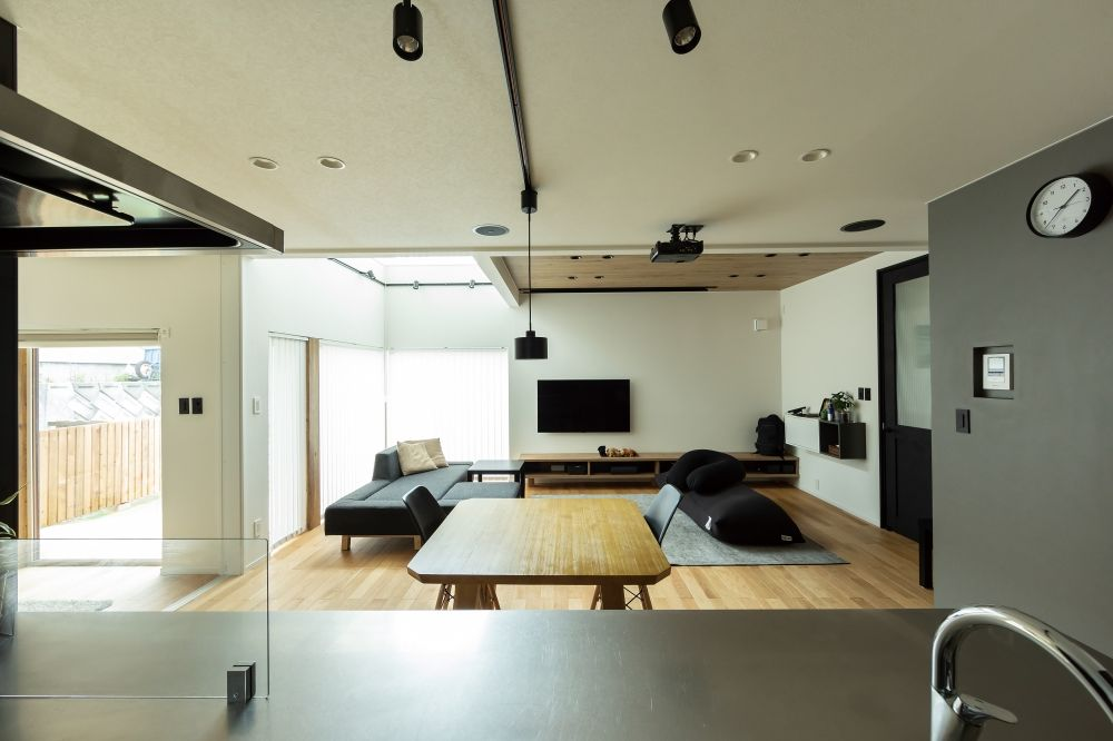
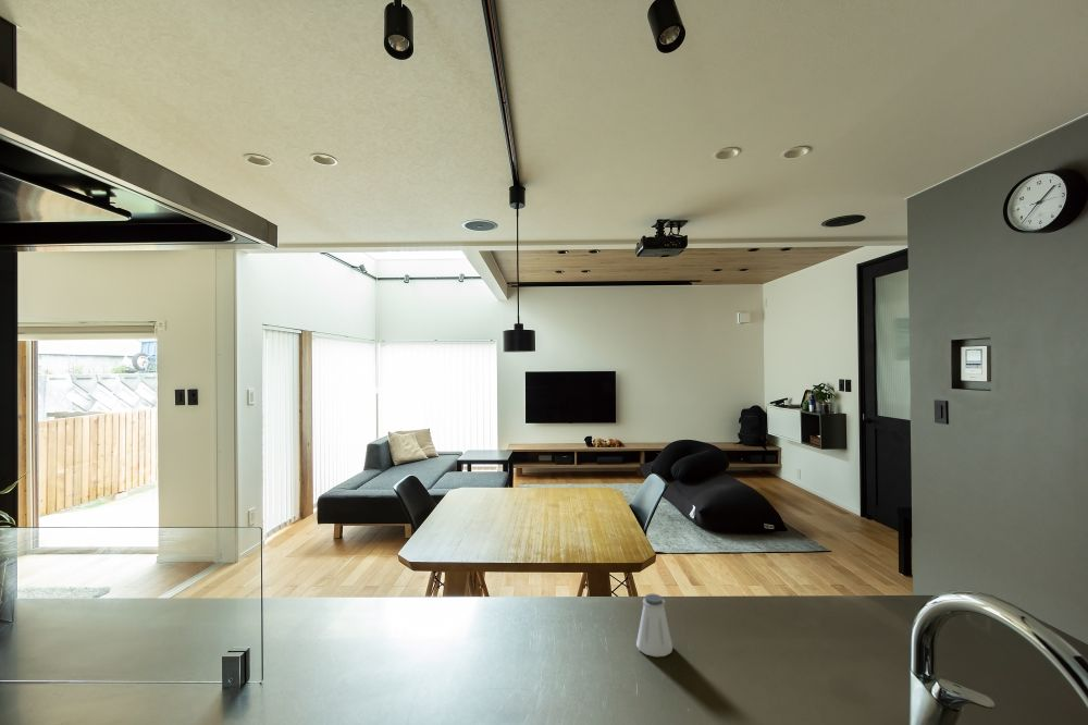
+ saltshaker [635,592,673,658]
